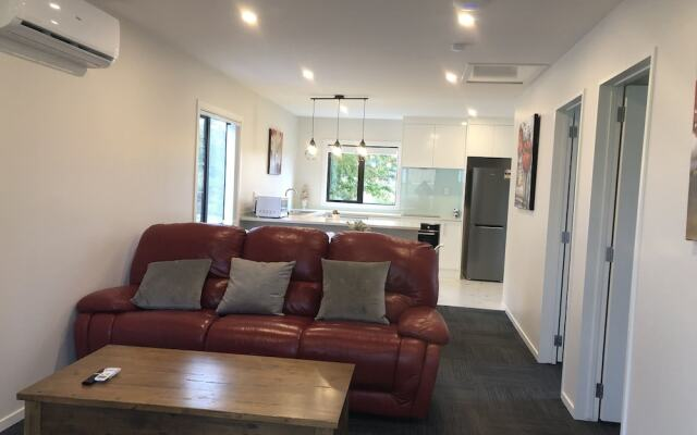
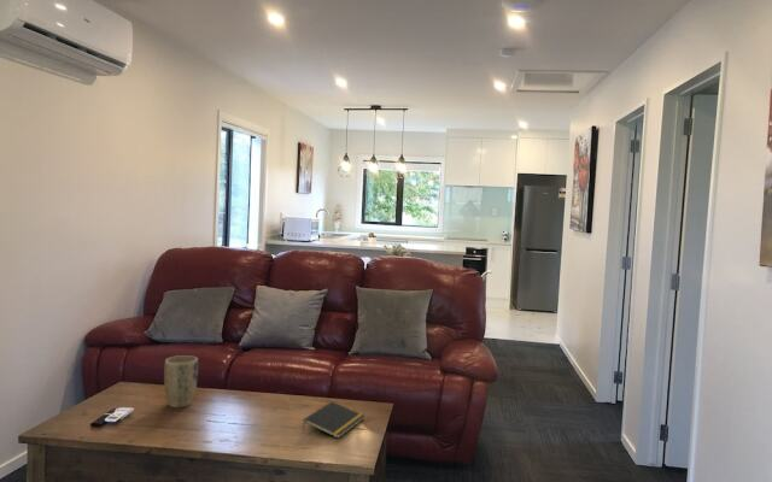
+ plant pot [163,354,199,408]
+ notepad [302,400,365,440]
